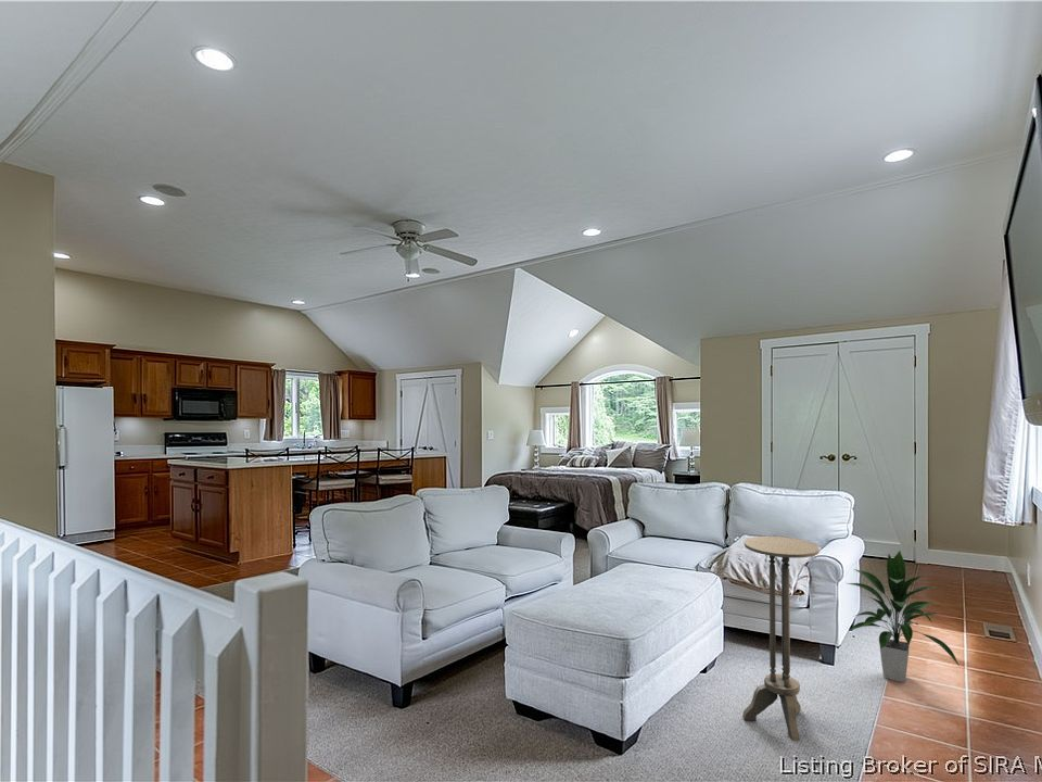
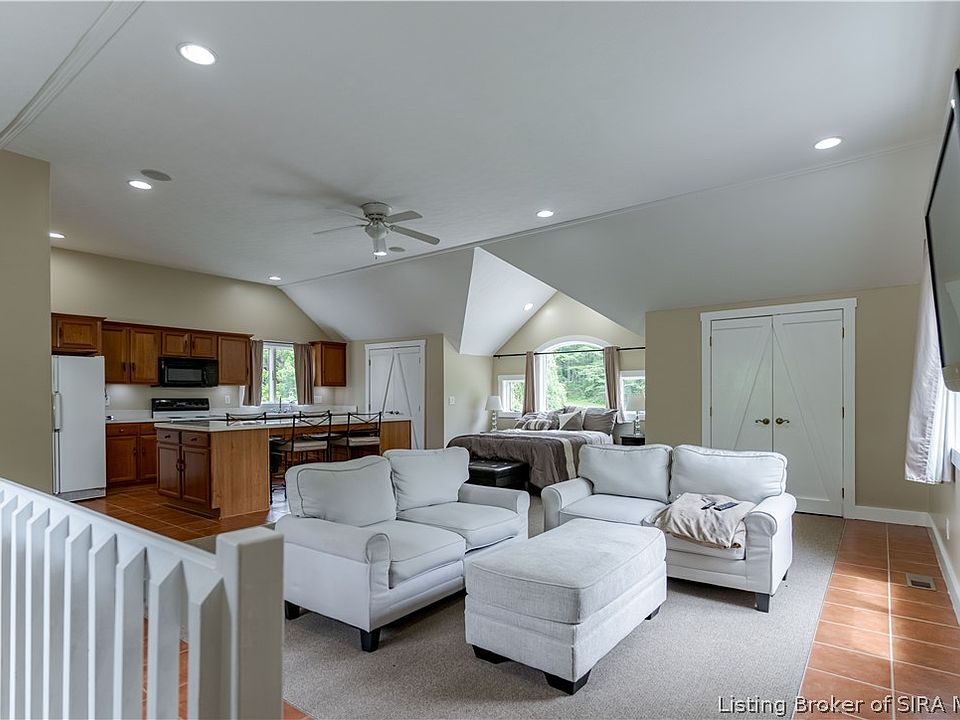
- indoor plant [847,550,961,683]
- side table [741,535,821,742]
